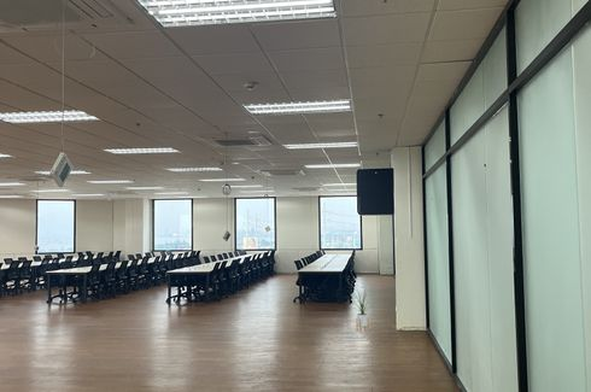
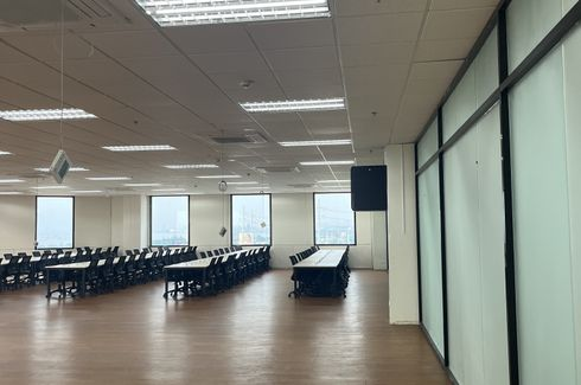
- house plant [350,286,374,333]
